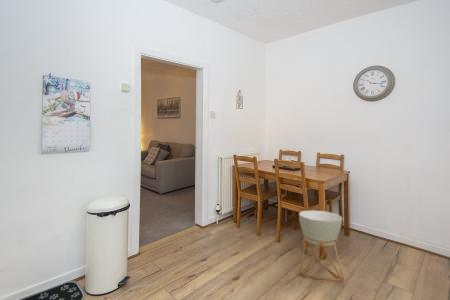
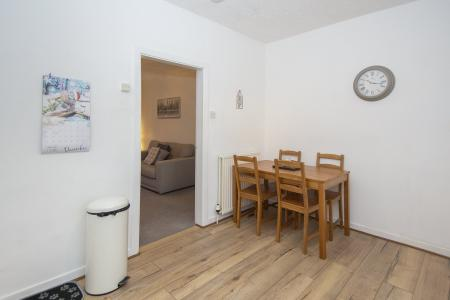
- planter [298,210,345,283]
